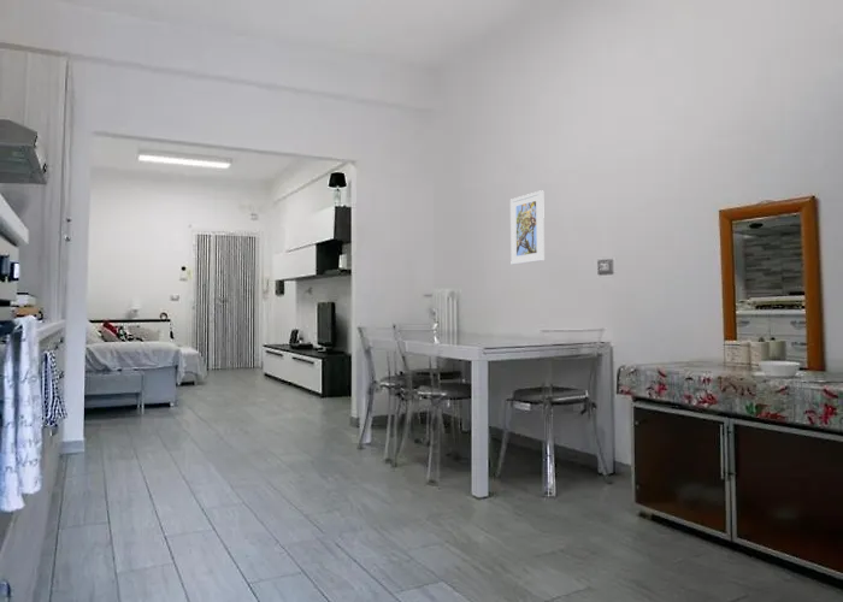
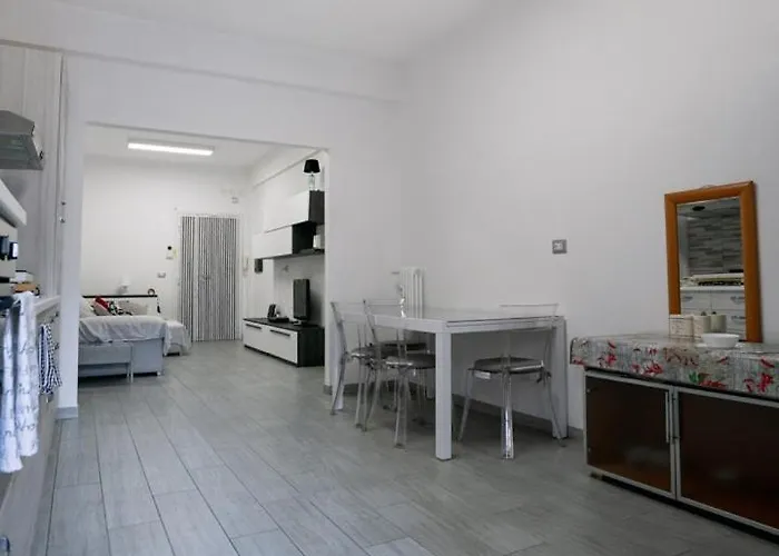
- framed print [509,189,546,266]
